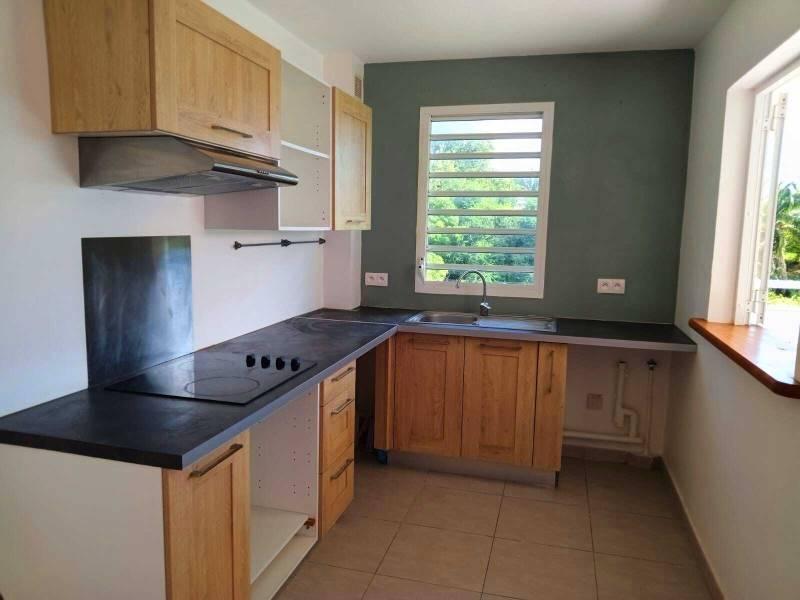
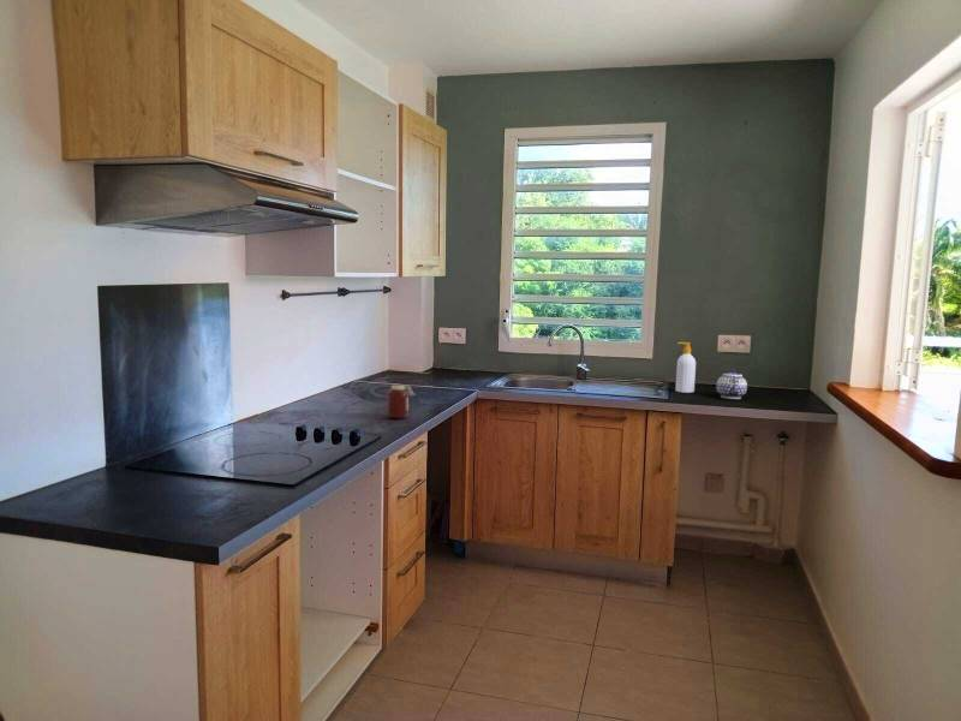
+ jar [386,383,416,419]
+ soap bottle [674,341,697,394]
+ teapot [716,368,748,400]
